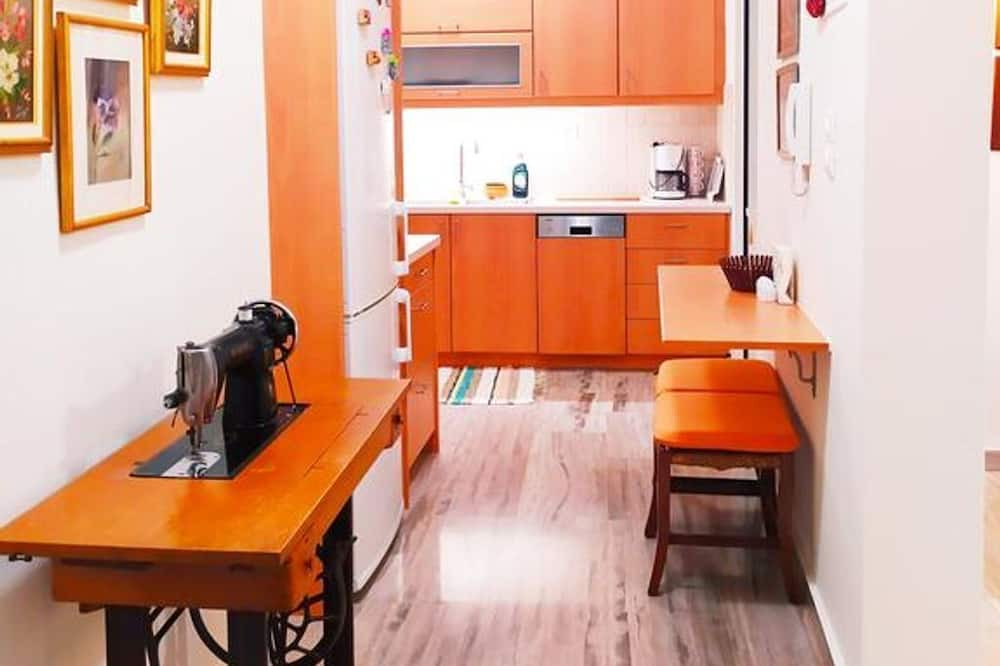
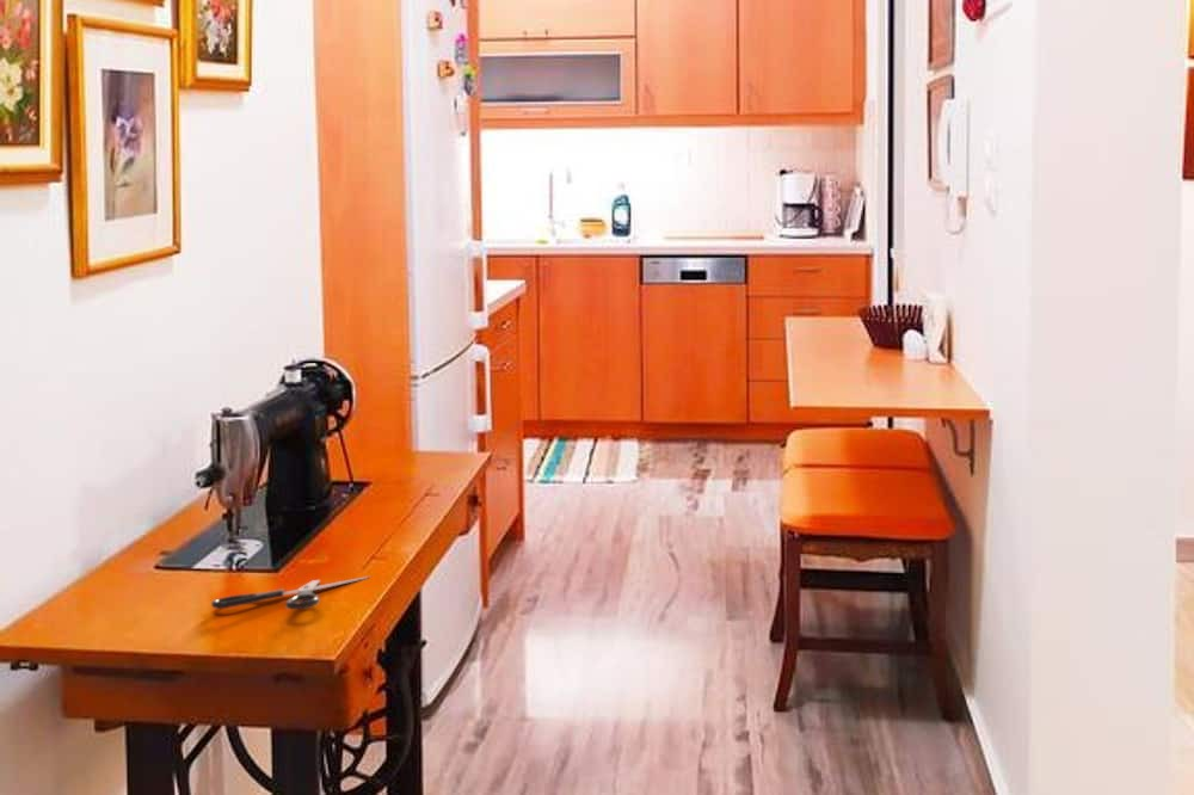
+ scissors [210,575,371,610]
